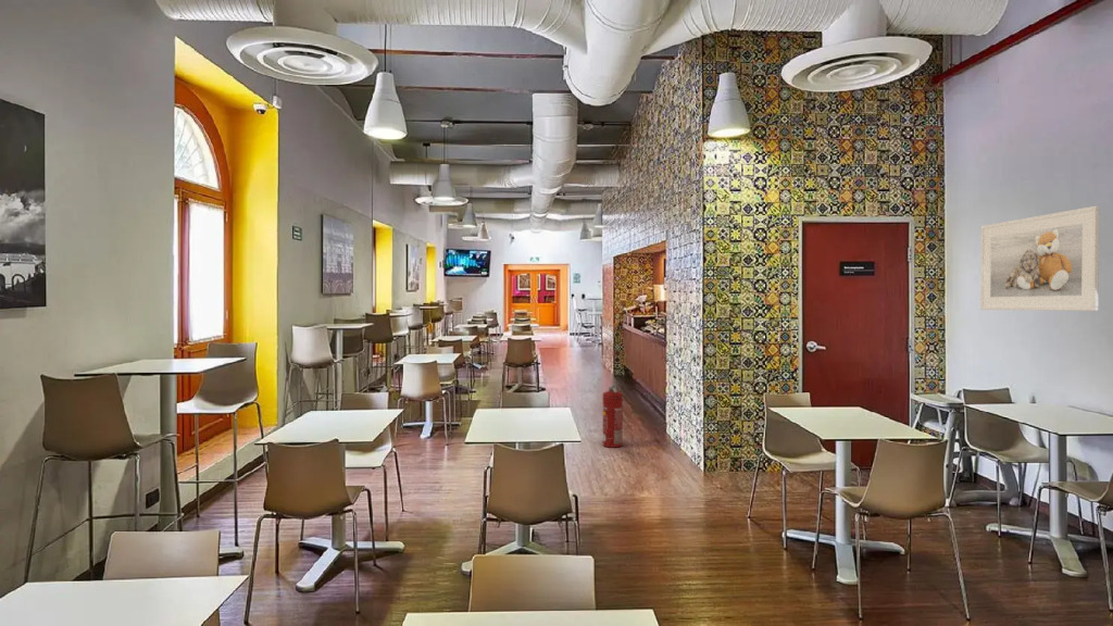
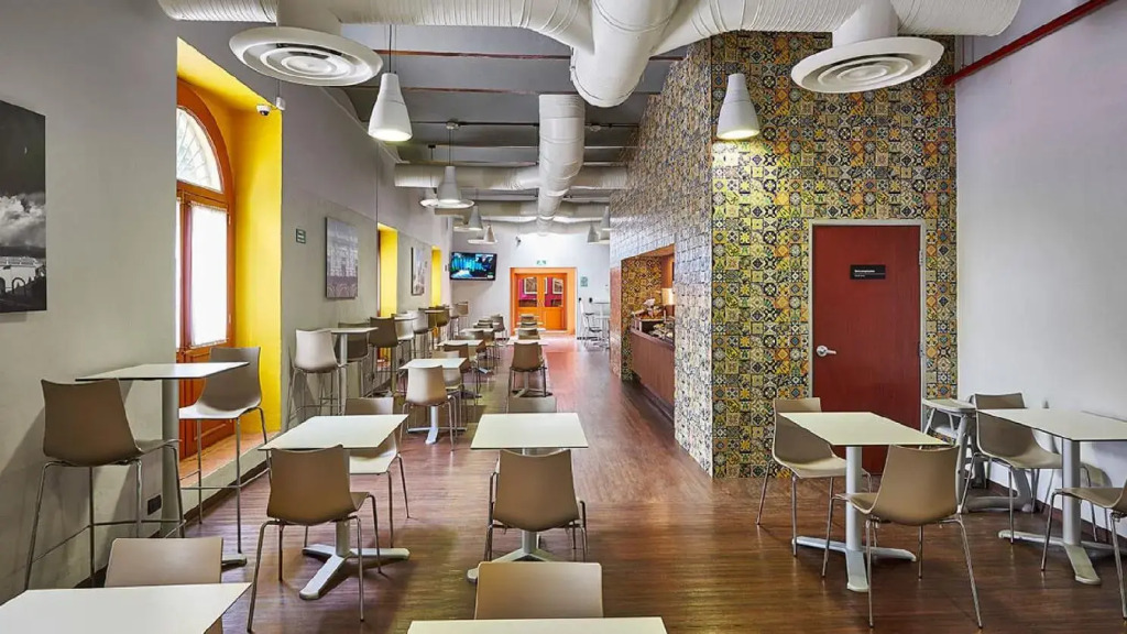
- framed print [979,205,1100,312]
- fire extinguisher [602,383,625,449]
